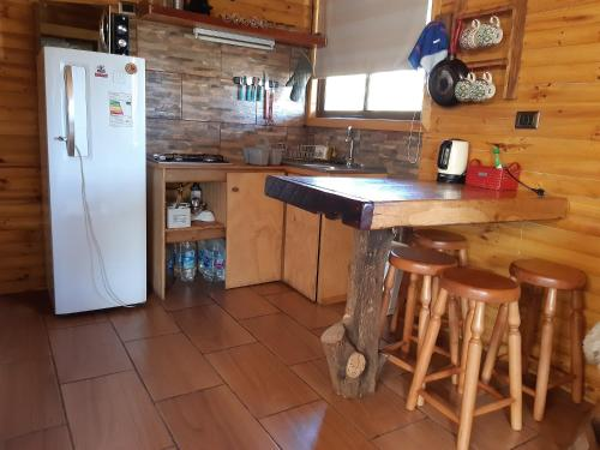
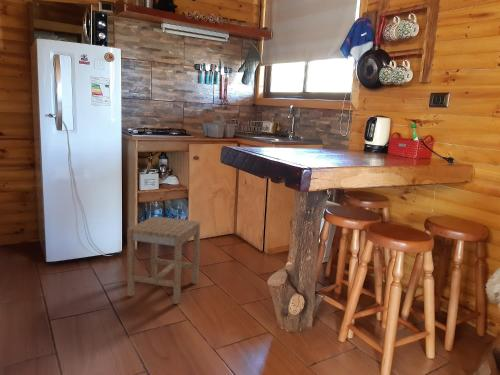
+ stool [126,215,201,305]
